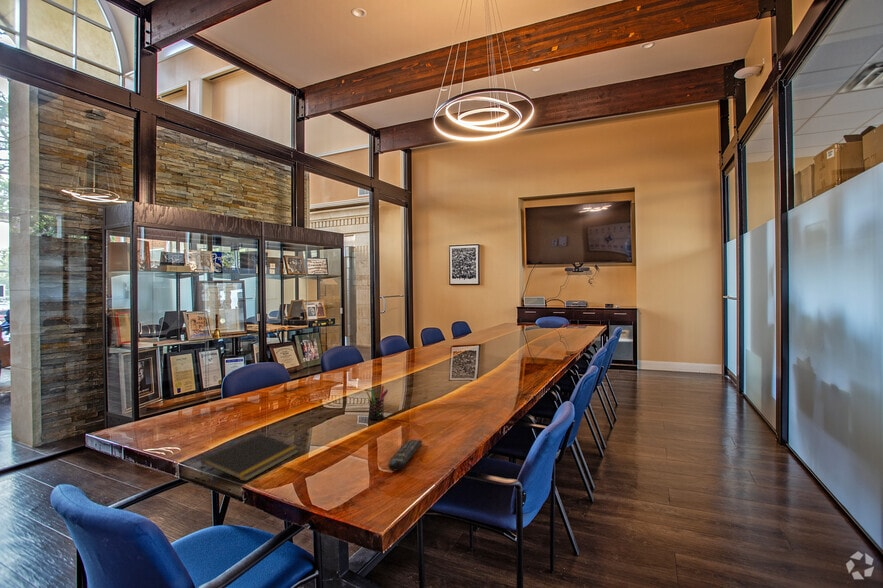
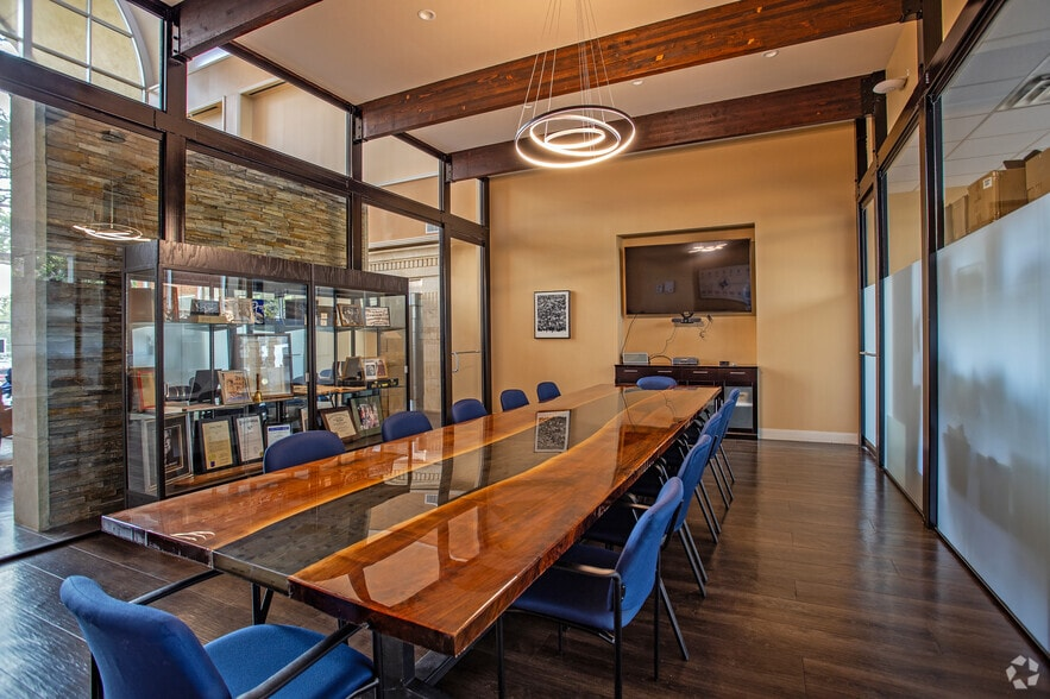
- remote control [387,438,423,472]
- pen holder [365,385,389,421]
- notepad [199,433,300,482]
